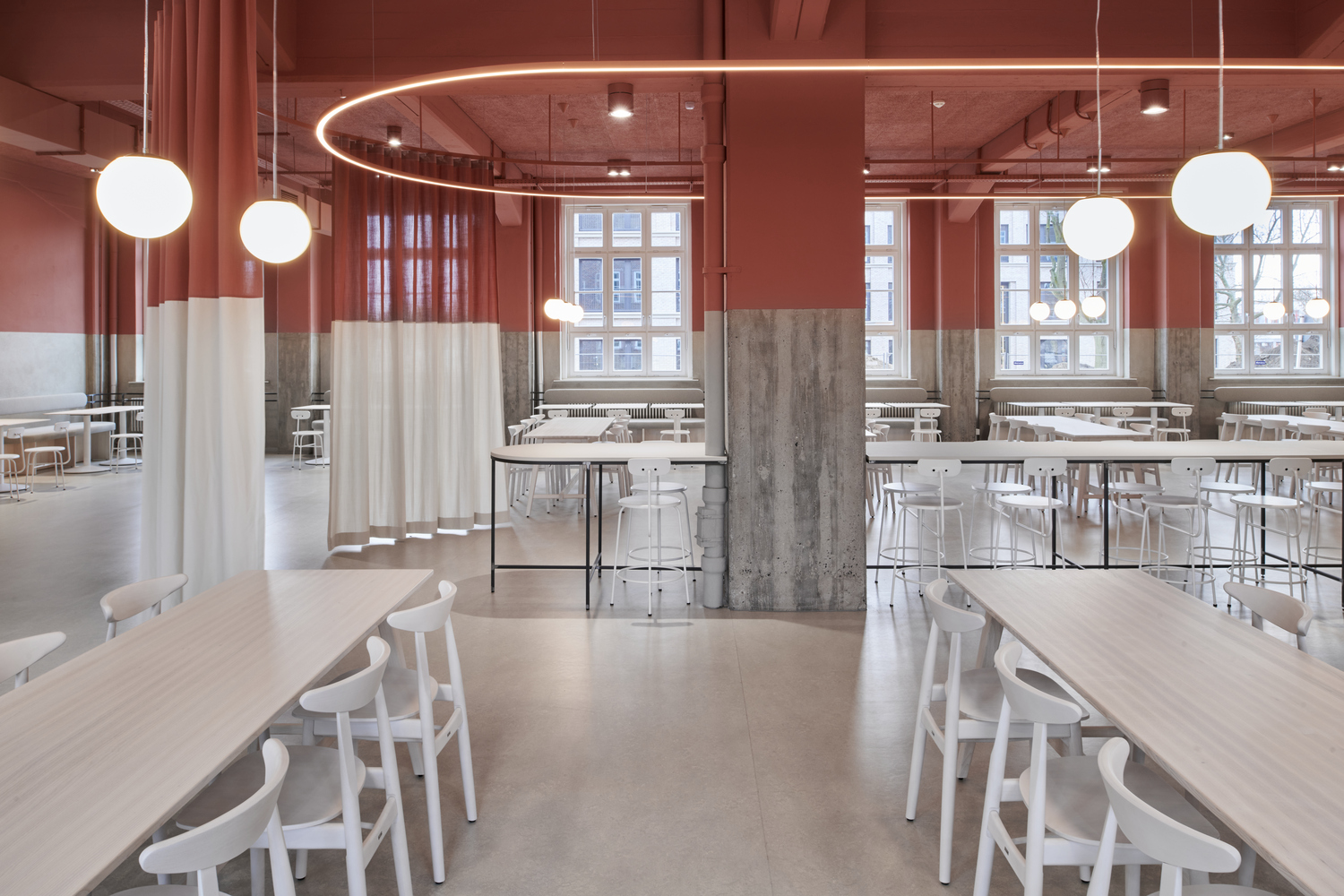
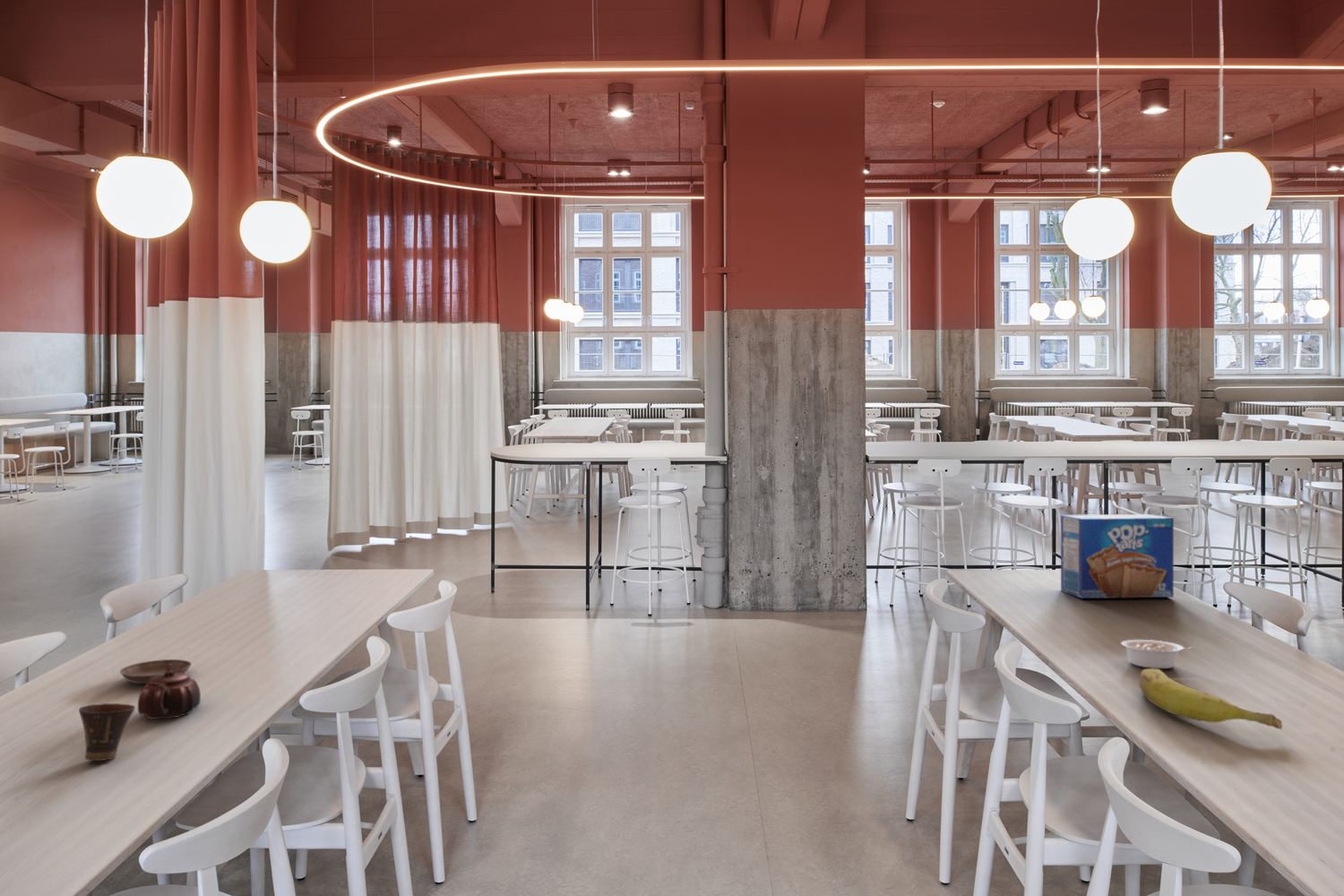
+ teapot [137,664,202,720]
+ toaster pastry box [1060,513,1175,599]
+ banana [1138,668,1283,731]
+ saucer [119,659,193,685]
+ legume [1120,639,1195,669]
+ cup [78,702,136,762]
